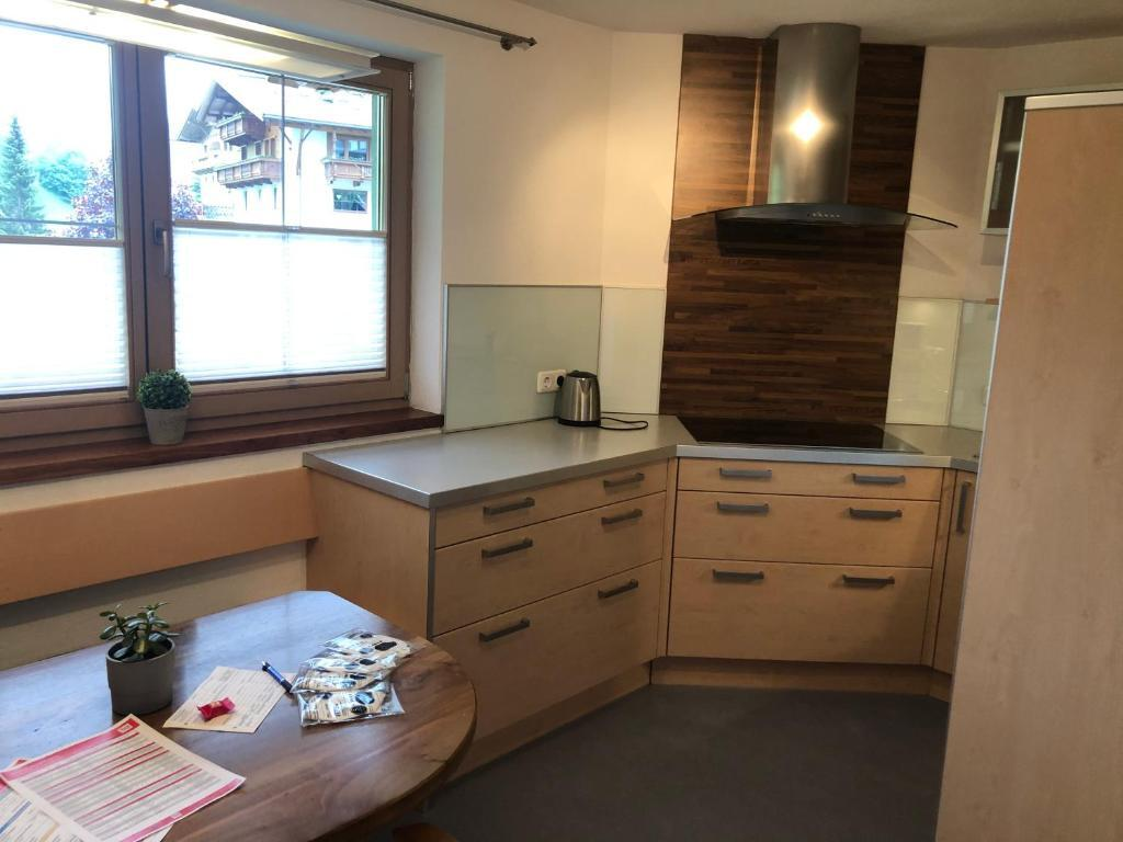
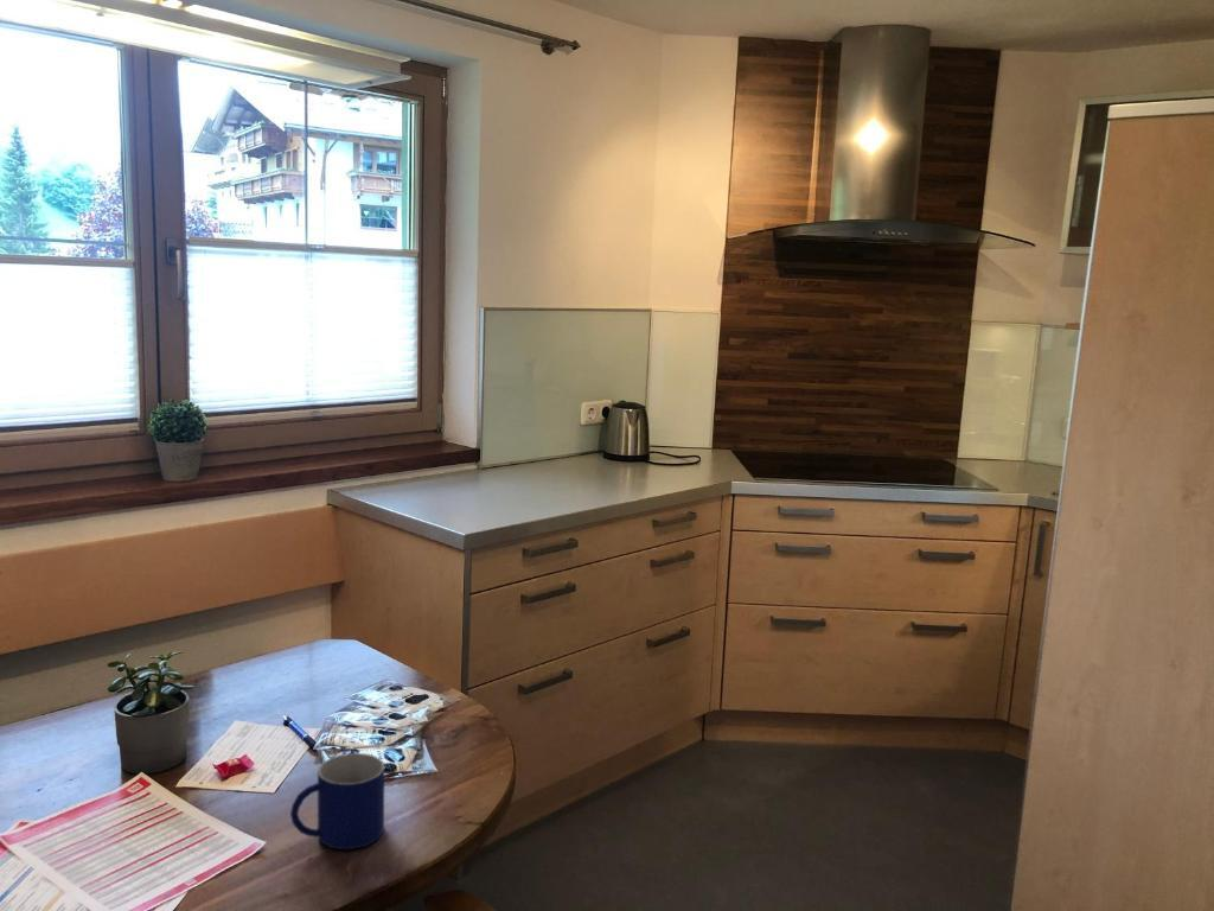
+ mug [289,752,385,851]
